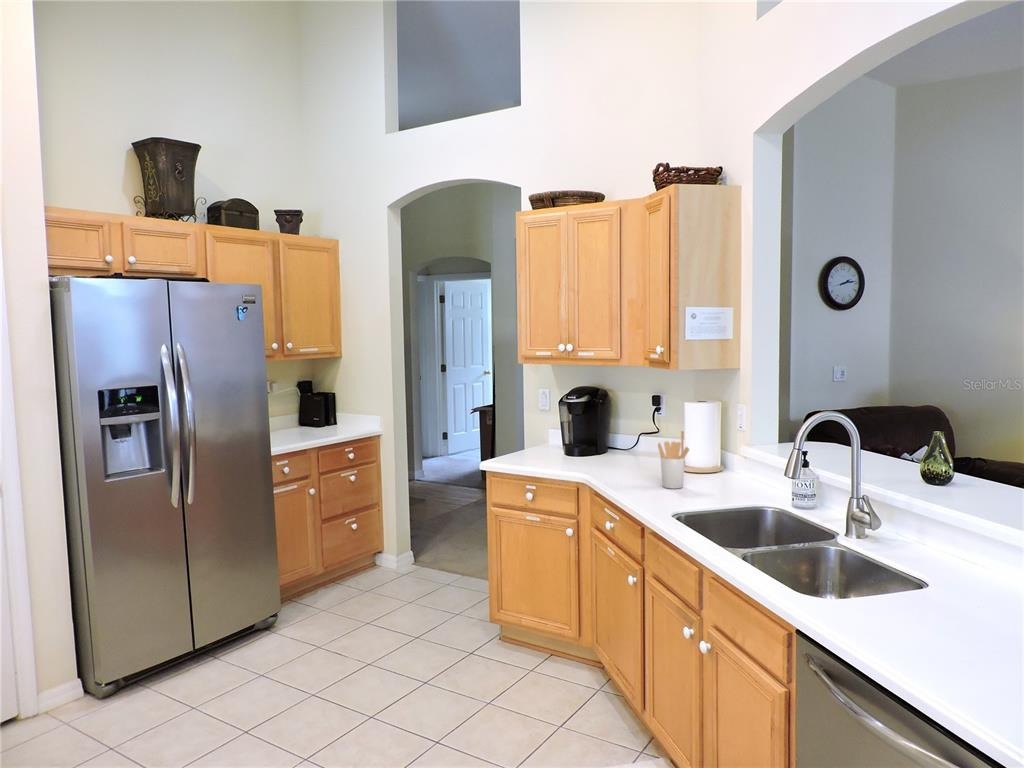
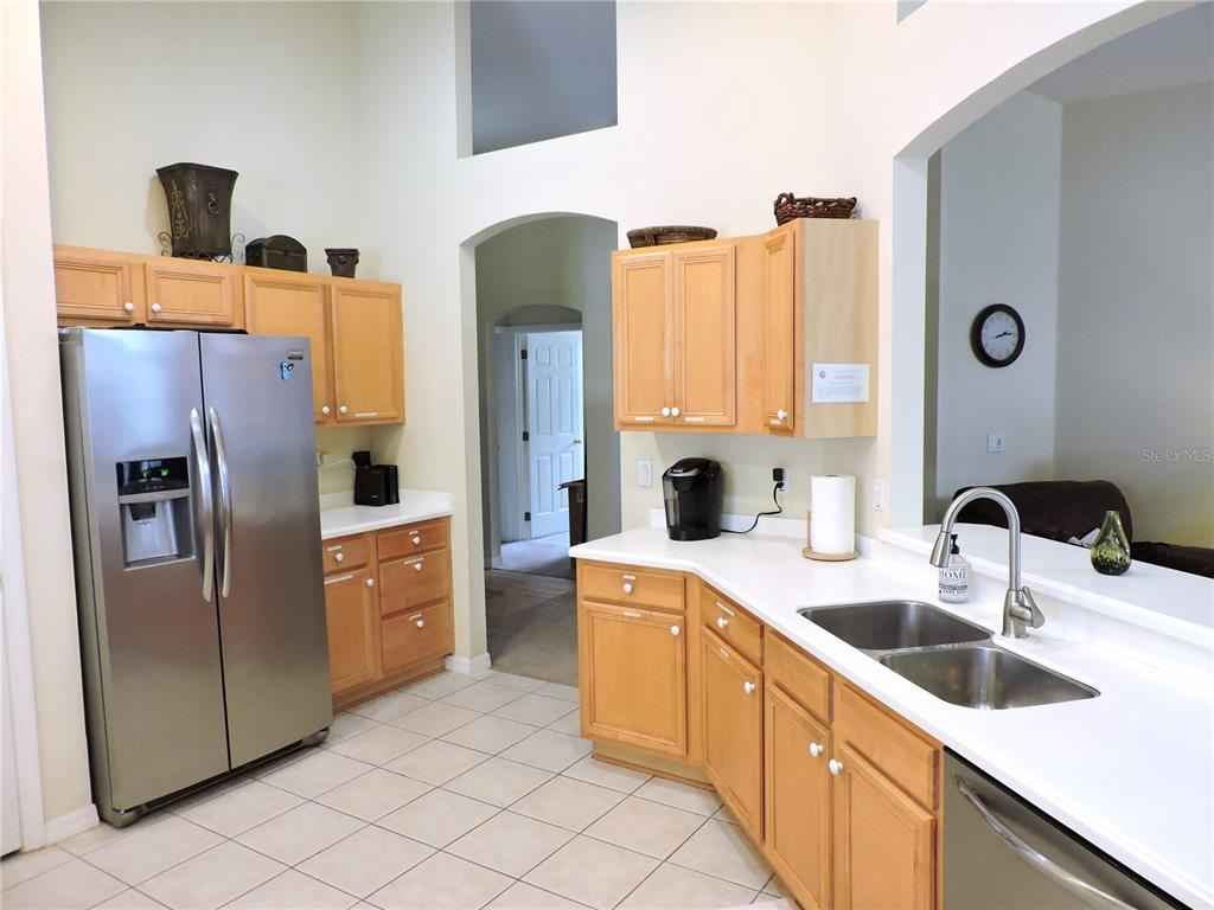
- utensil holder [657,440,691,490]
